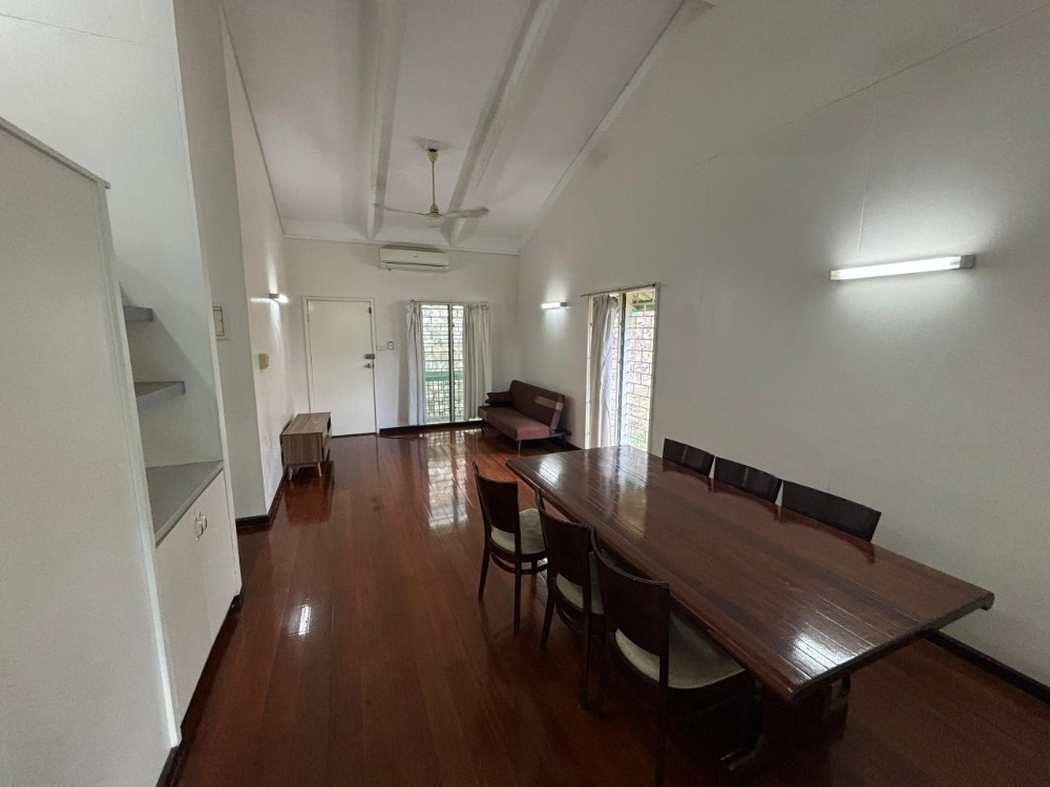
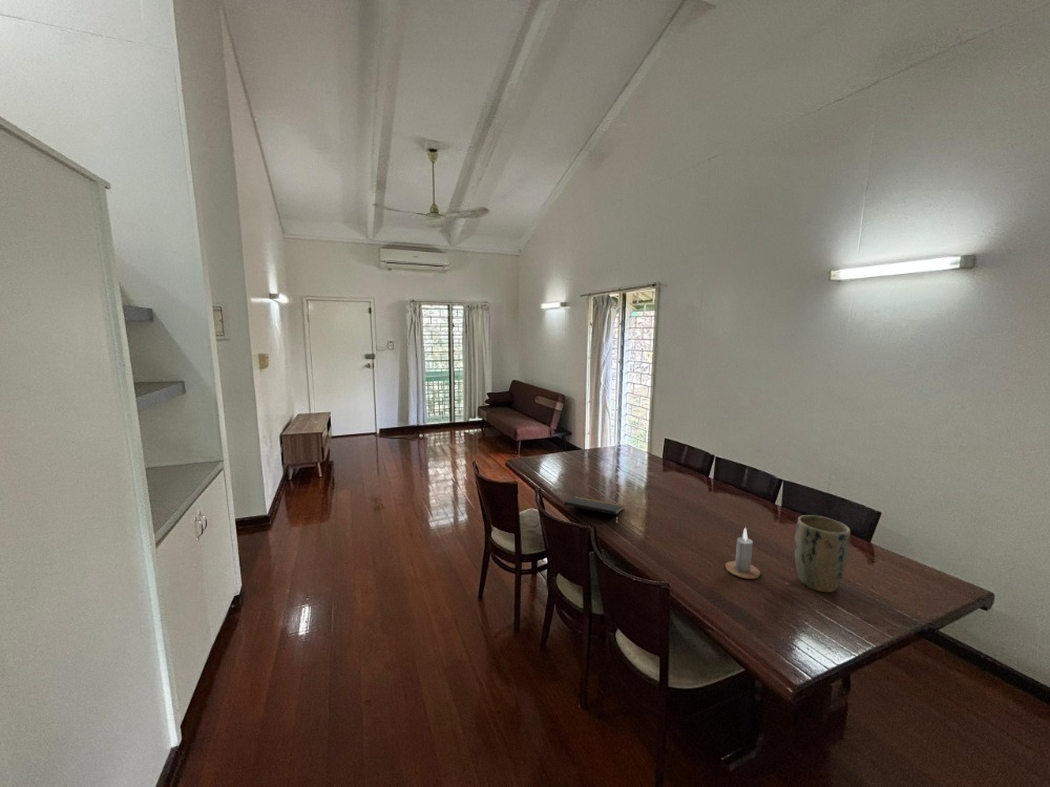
+ plant pot [793,514,851,593]
+ candle [724,527,761,580]
+ notepad [563,496,625,516]
